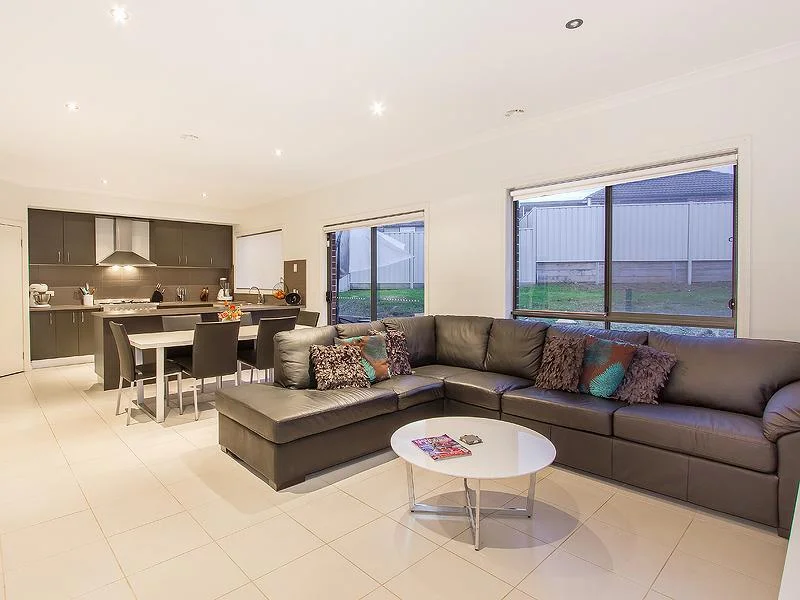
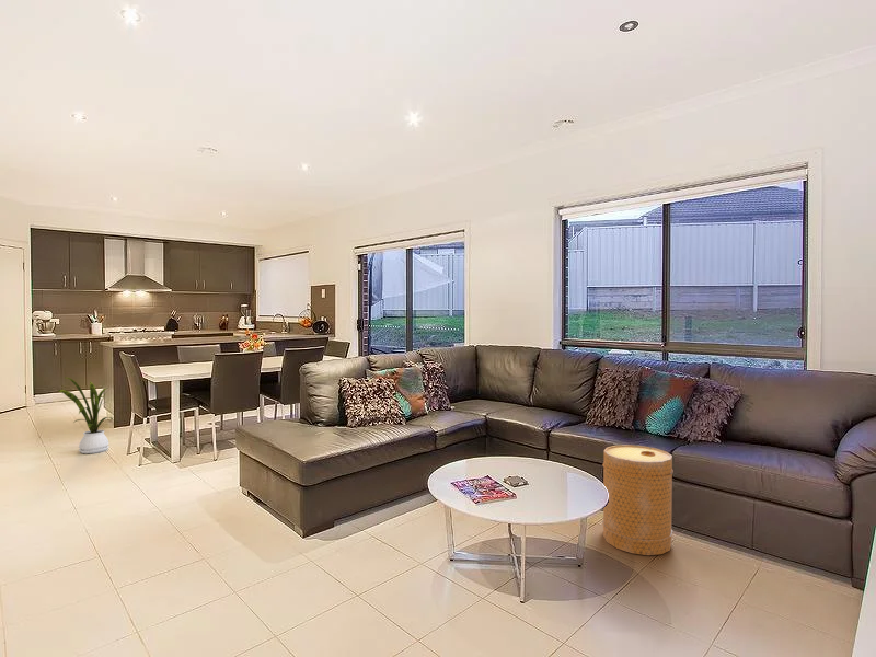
+ house plant [56,377,114,454]
+ basket [601,443,675,556]
